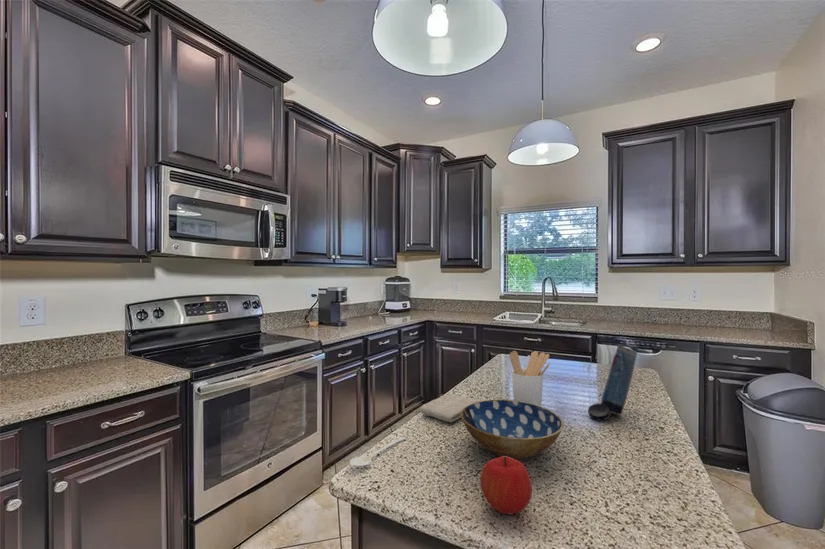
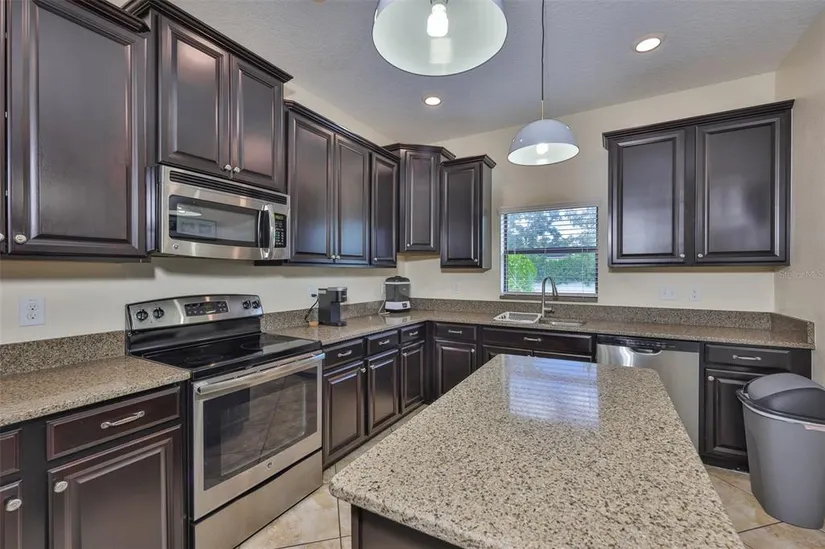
- washcloth [419,393,480,424]
- bowl [461,399,565,460]
- utensil holder [508,350,551,407]
- fruit [479,456,533,515]
- cosmetic container [587,343,638,421]
- stirrer [349,436,407,467]
